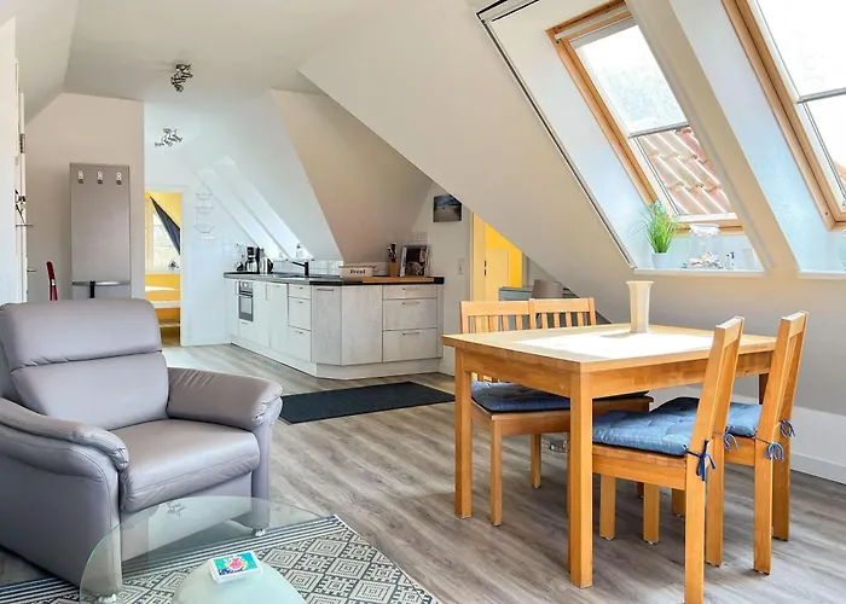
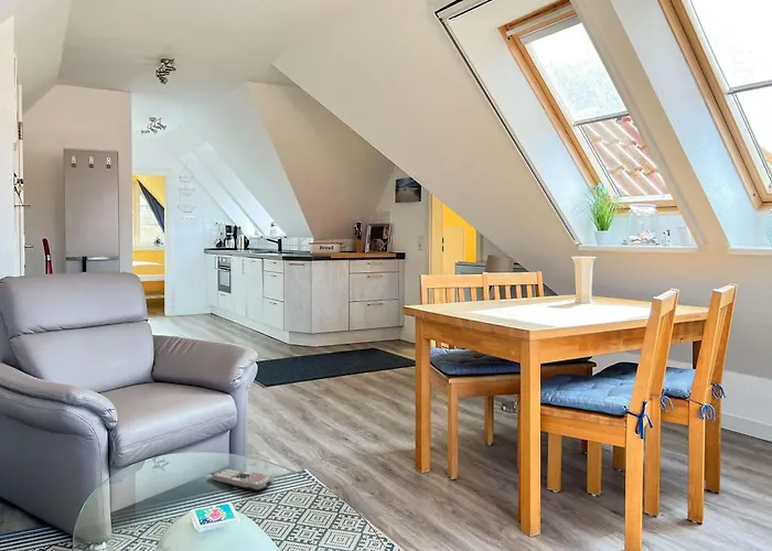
+ remote control [212,468,276,491]
